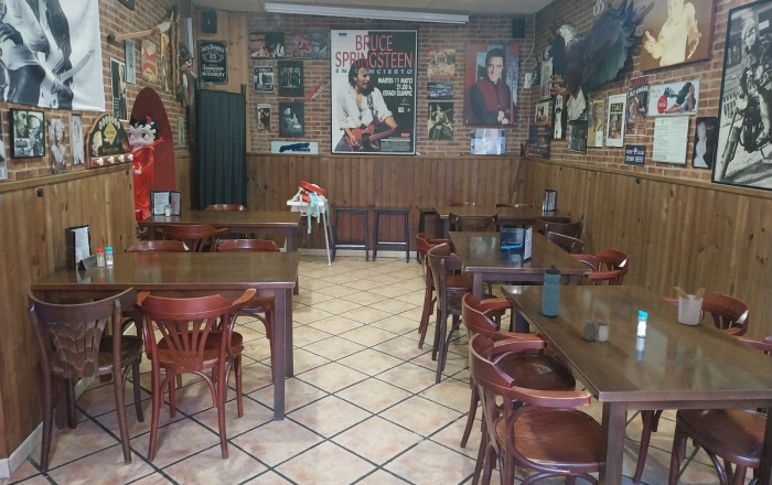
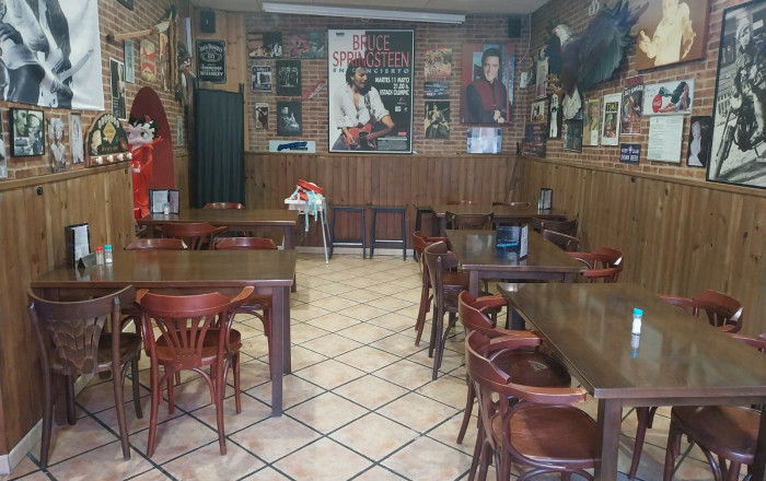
- utensil holder [673,285,707,326]
- salt and pepper shaker [582,319,609,343]
- water bottle [540,263,561,317]
